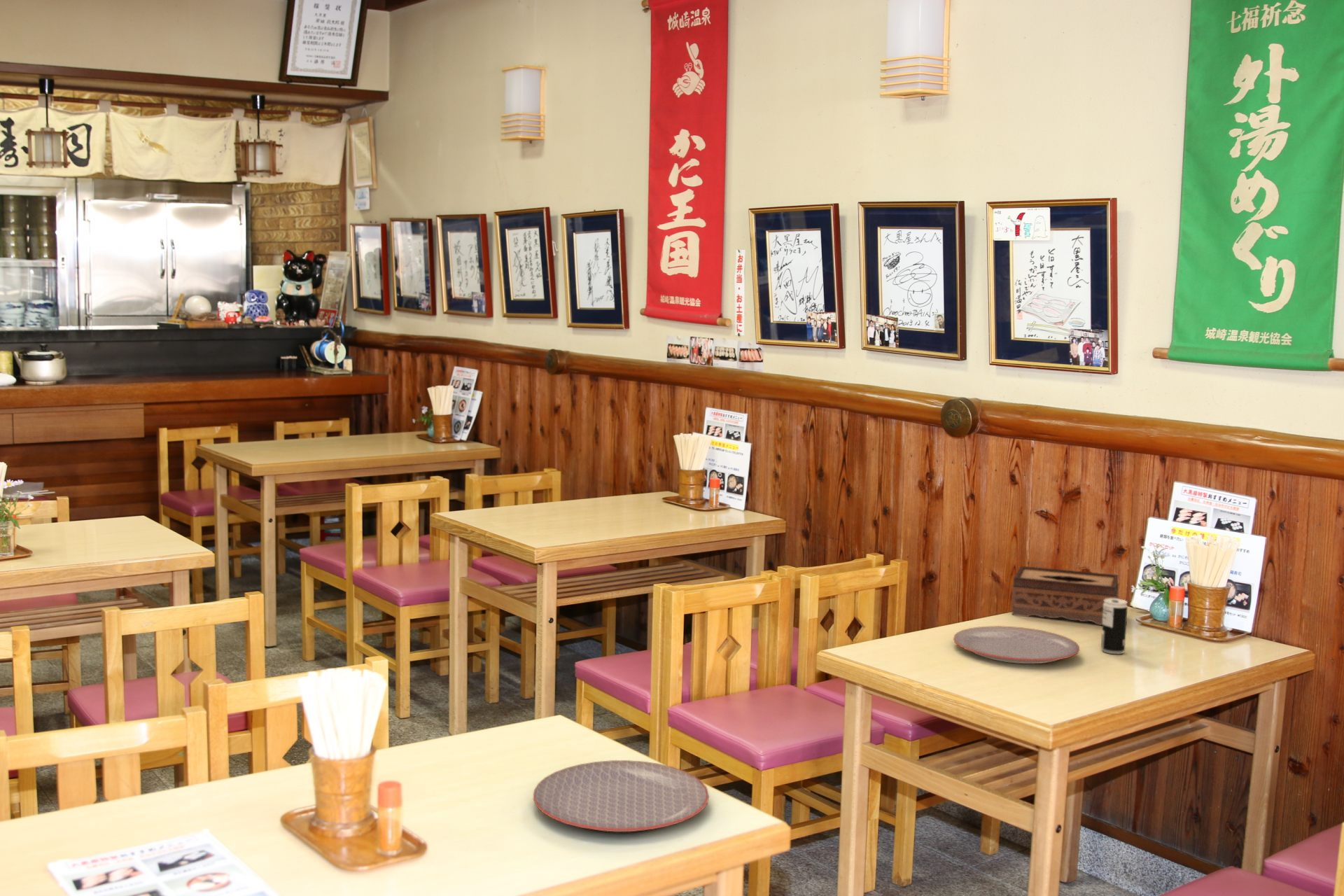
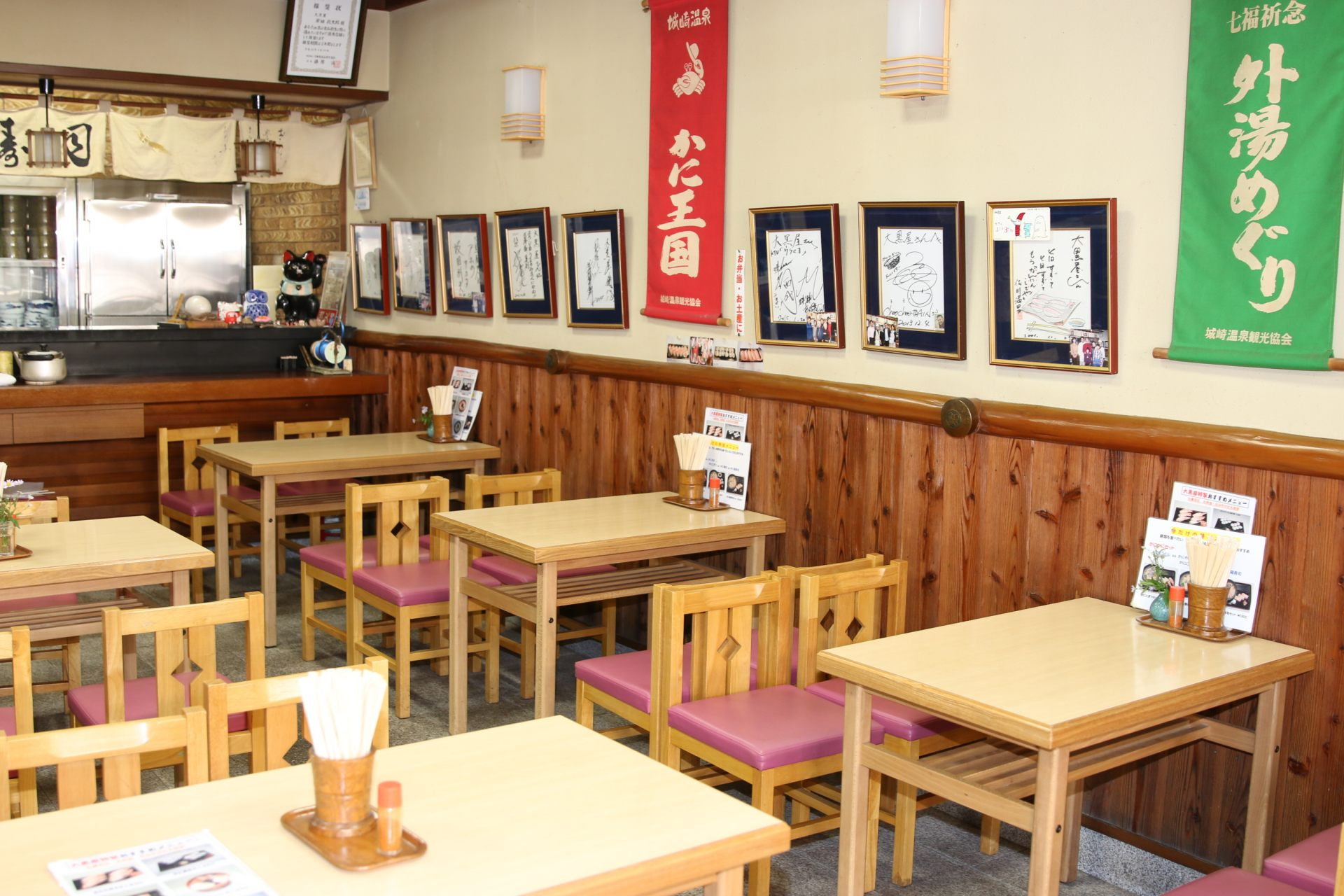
- plate [533,759,710,833]
- tissue box [1011,566,1119,626]
- beverage can [1100,598,1128,654]
- plate [953,625,1080,664]
